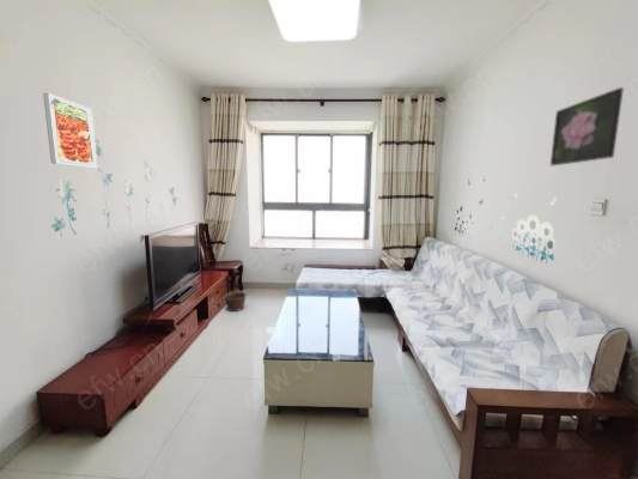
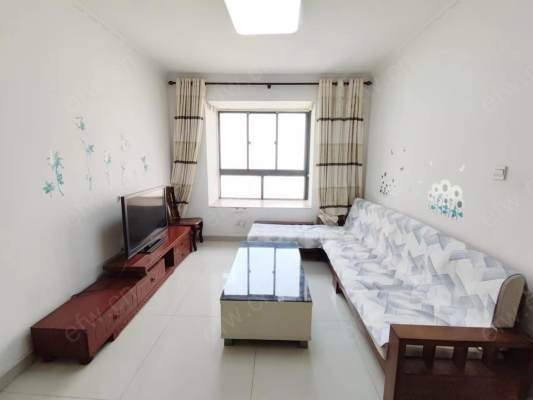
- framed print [549,86,625,166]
- clay pot [223,290,248,313]
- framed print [42,92,98,170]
